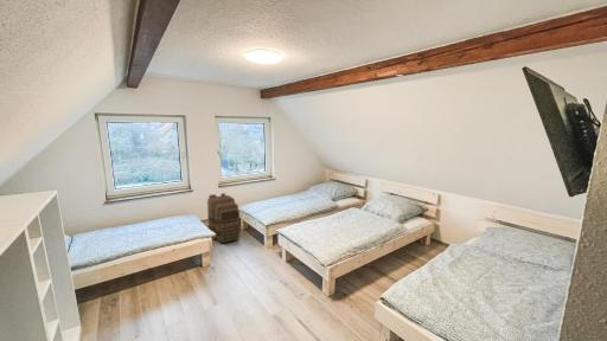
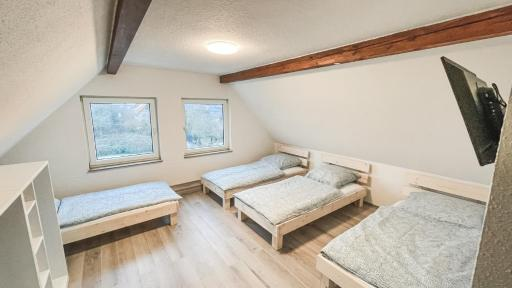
- backpack [206,192,242,244]
